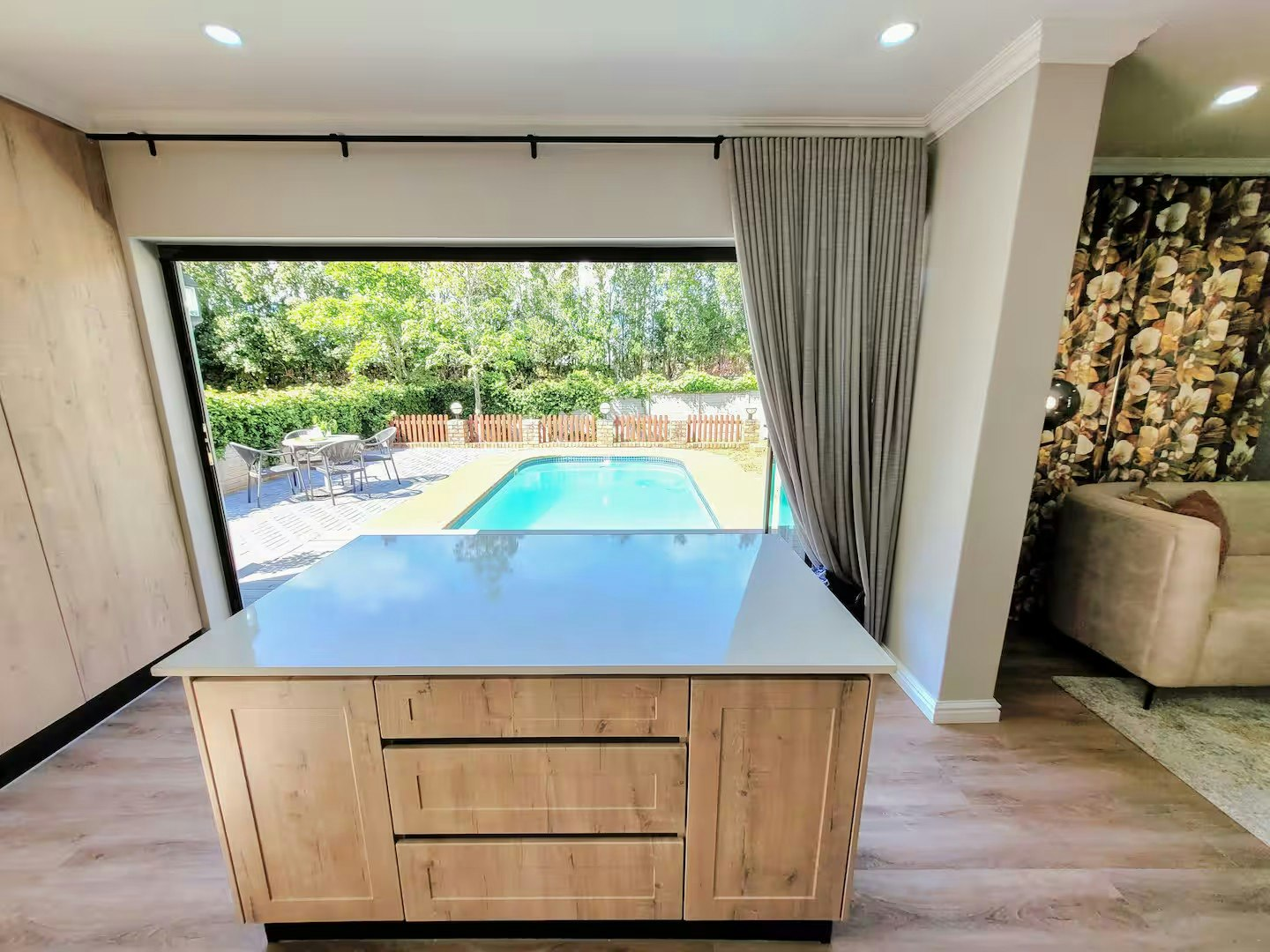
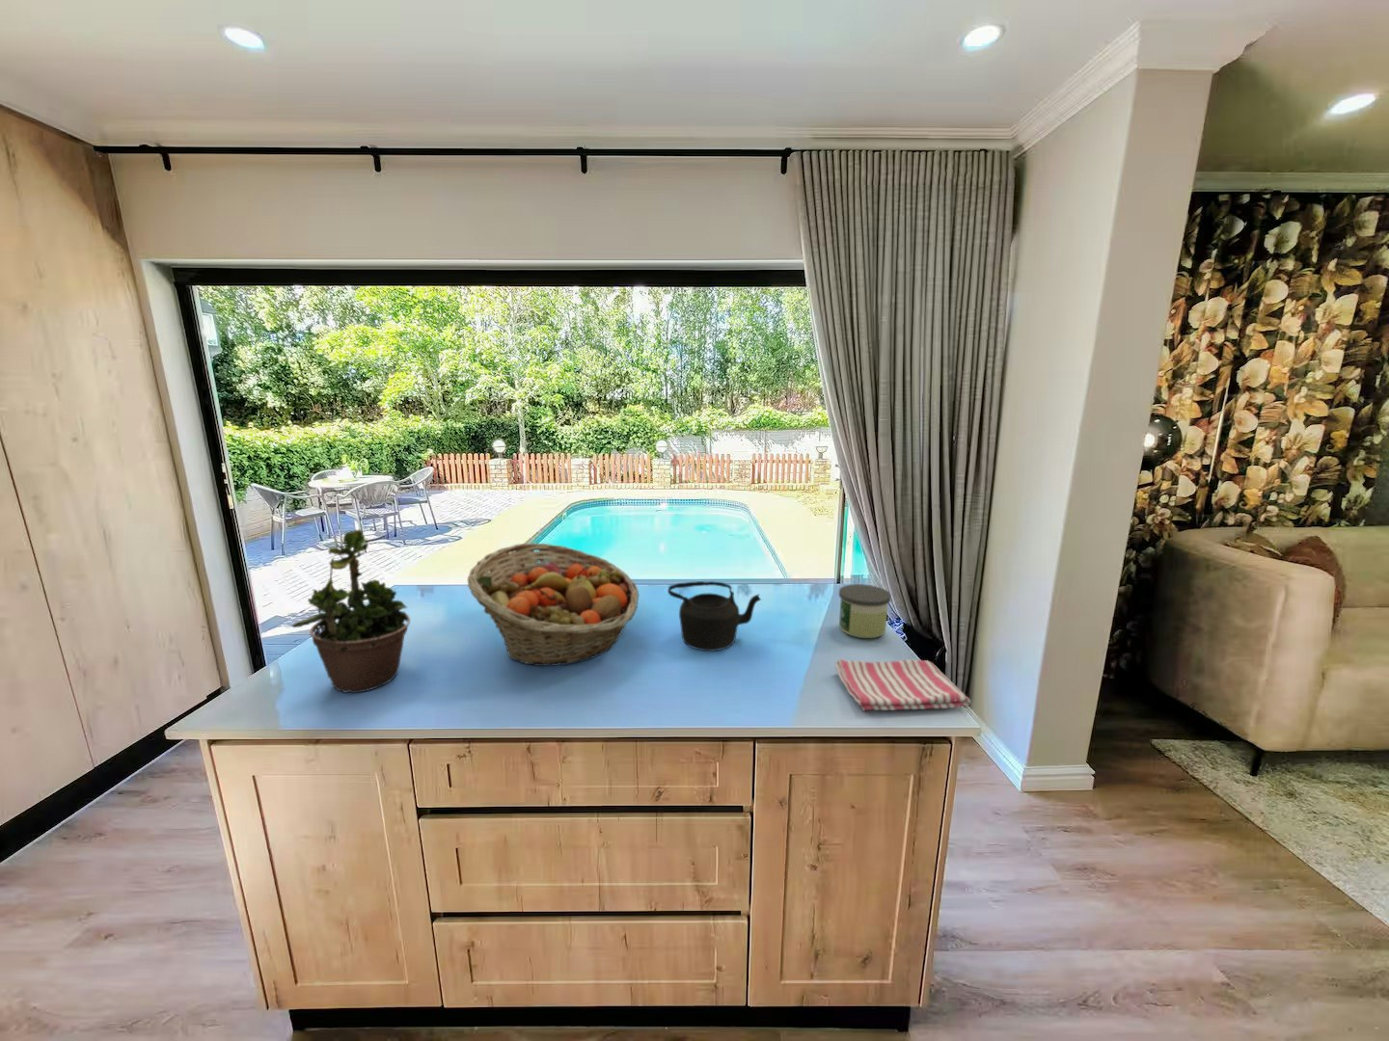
+ teapot [666,581,762,652]
+ candle [838,583,892,639]
+ fruit basket [467,542,641,667]
+ potted plant [290,517,411,694]
+ dish towel [834,658,972,712]
